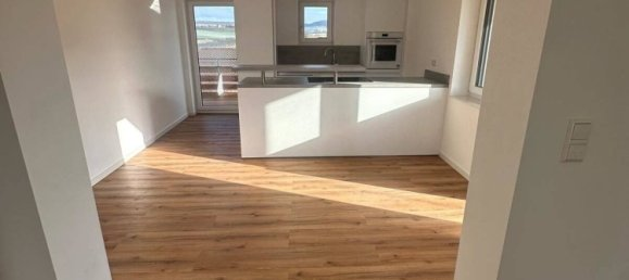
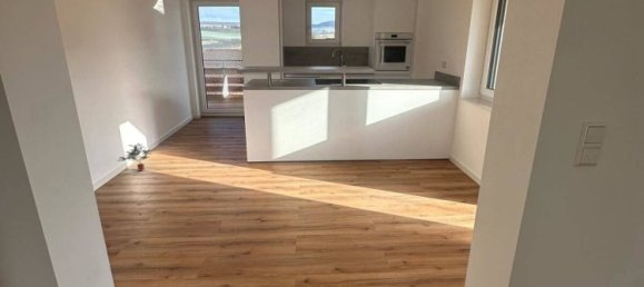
+ potted plant [116,142,153,172]
